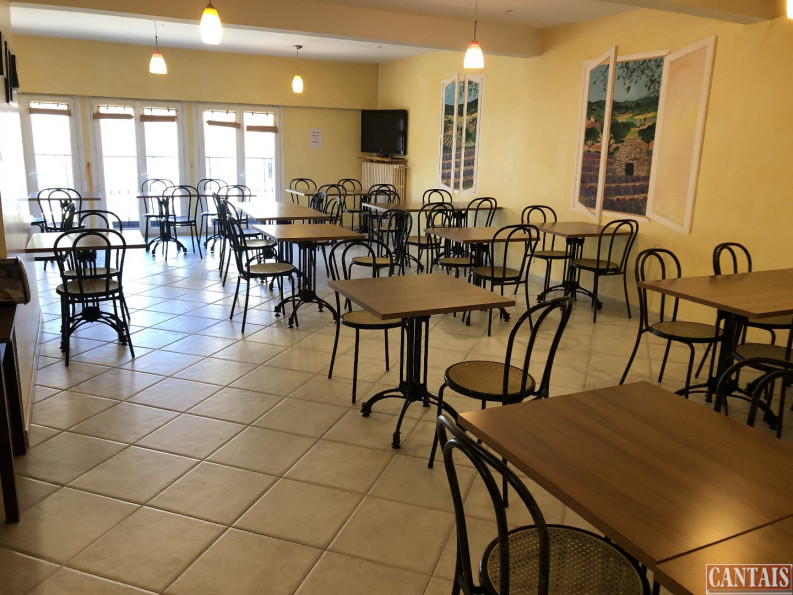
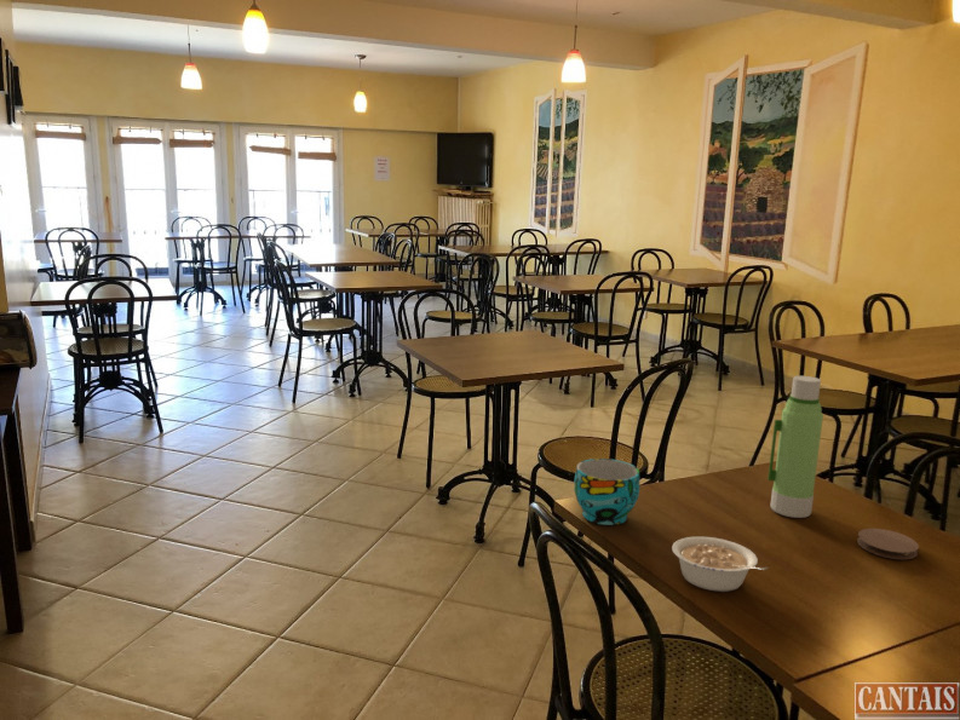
+ water bottle [766,375,824,519]
+ coaster [856,528,920,560]
+ cup [573,457,642,526]
+ legume [671,536,770,593]
